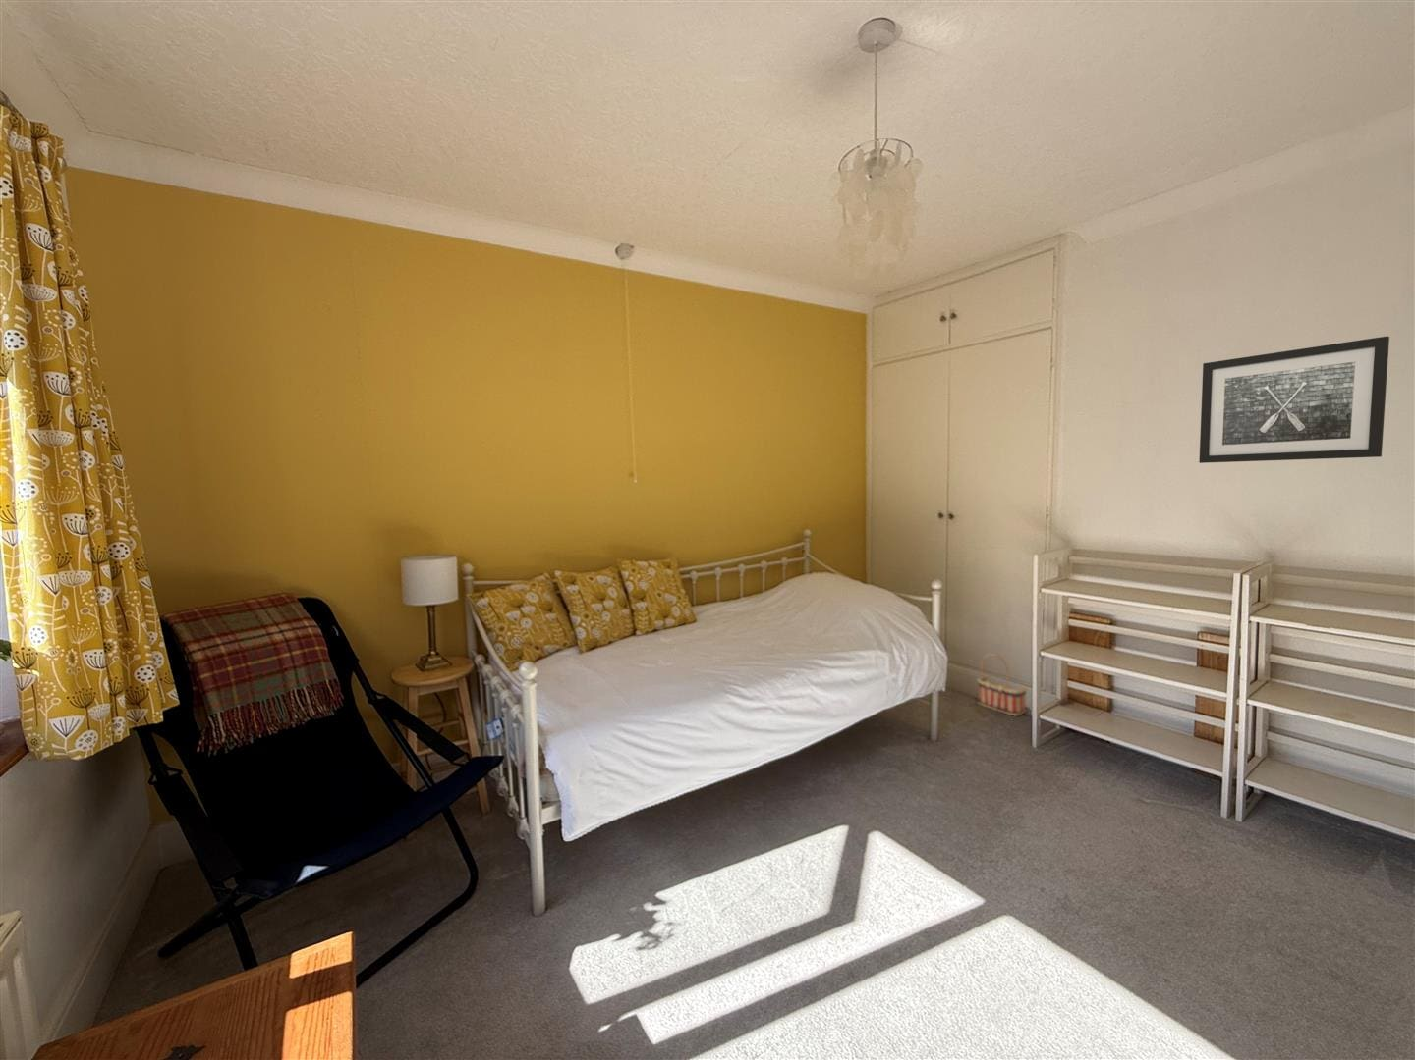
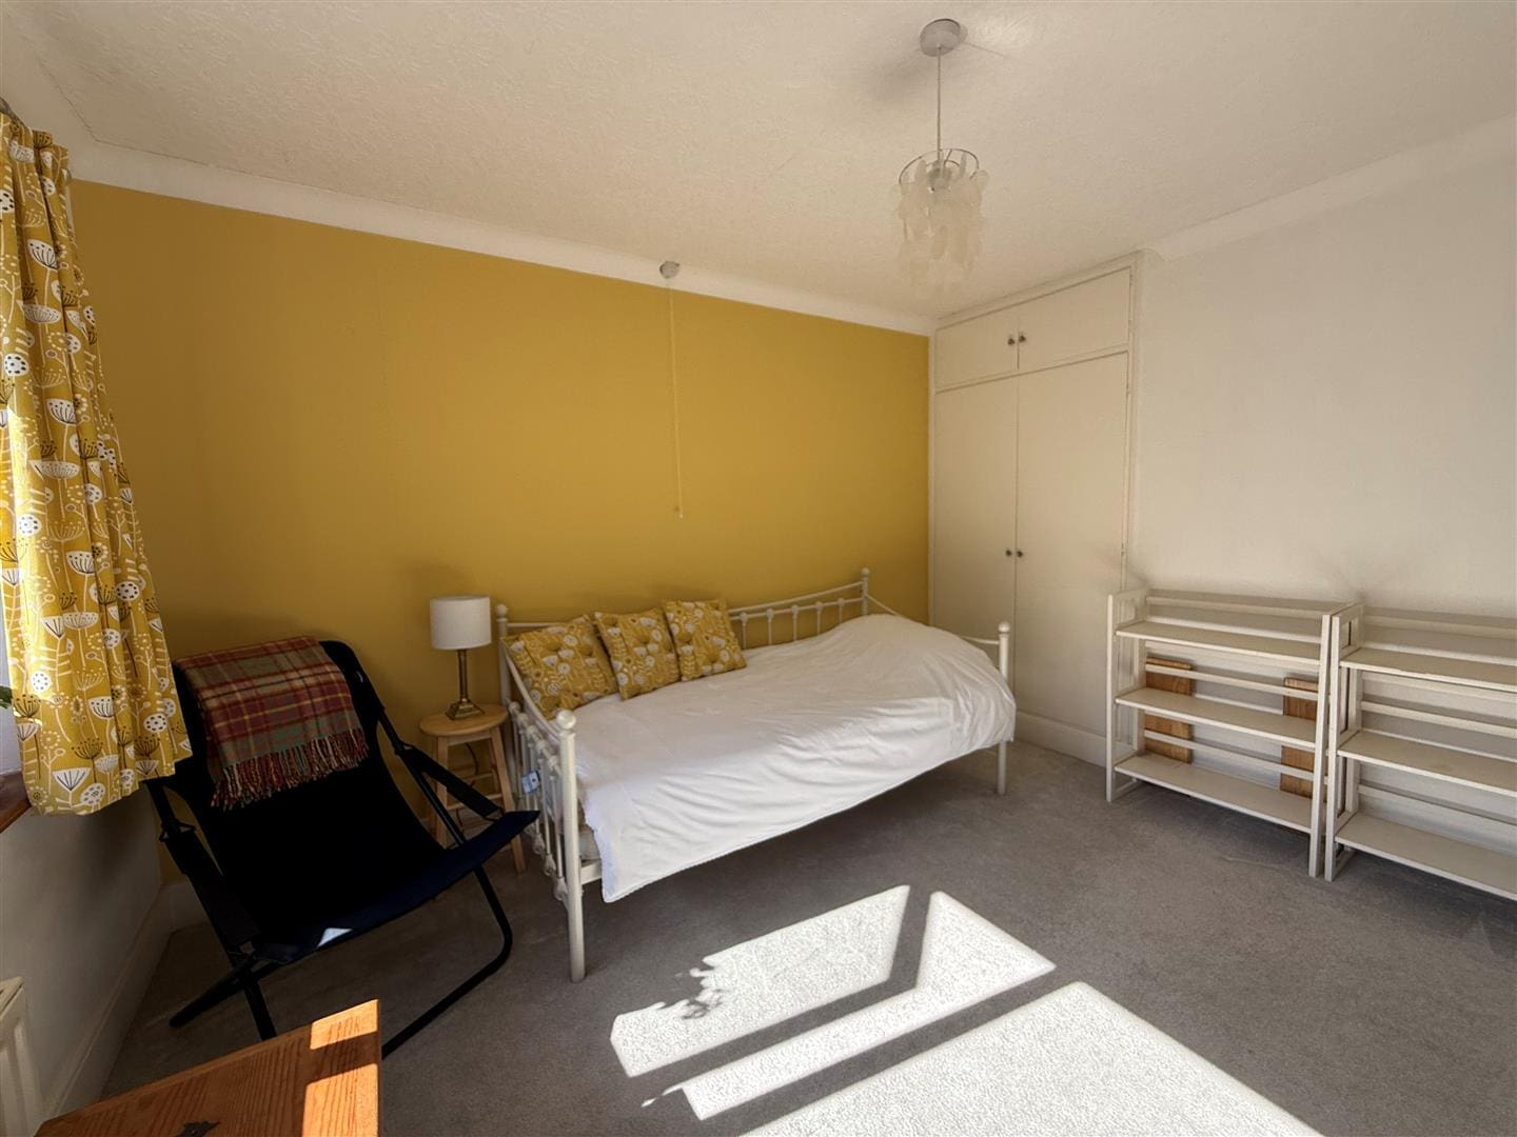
- wall art [1198,335,1390,464]
- basket [977,652,1028,716]
